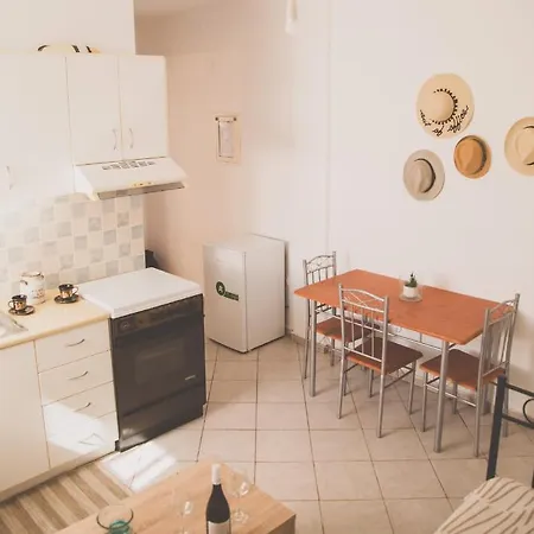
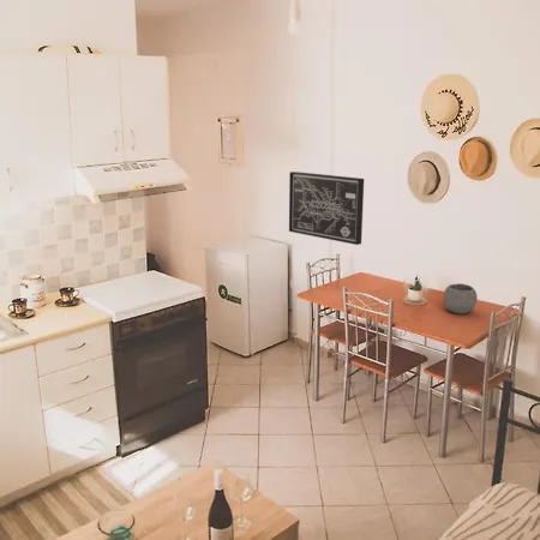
+ wall art [288,170,365,246]
+ bowl [442,282,479,316]
